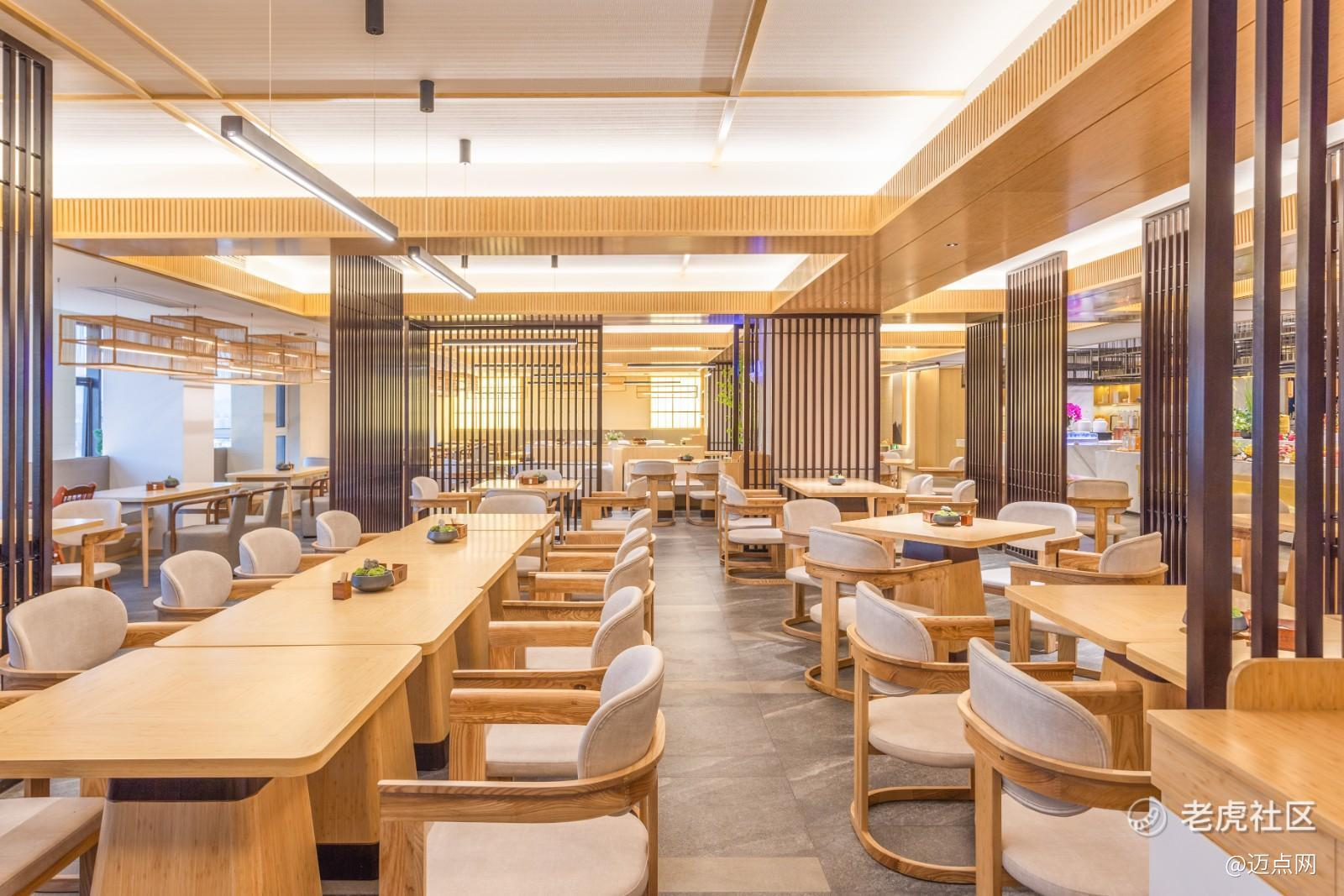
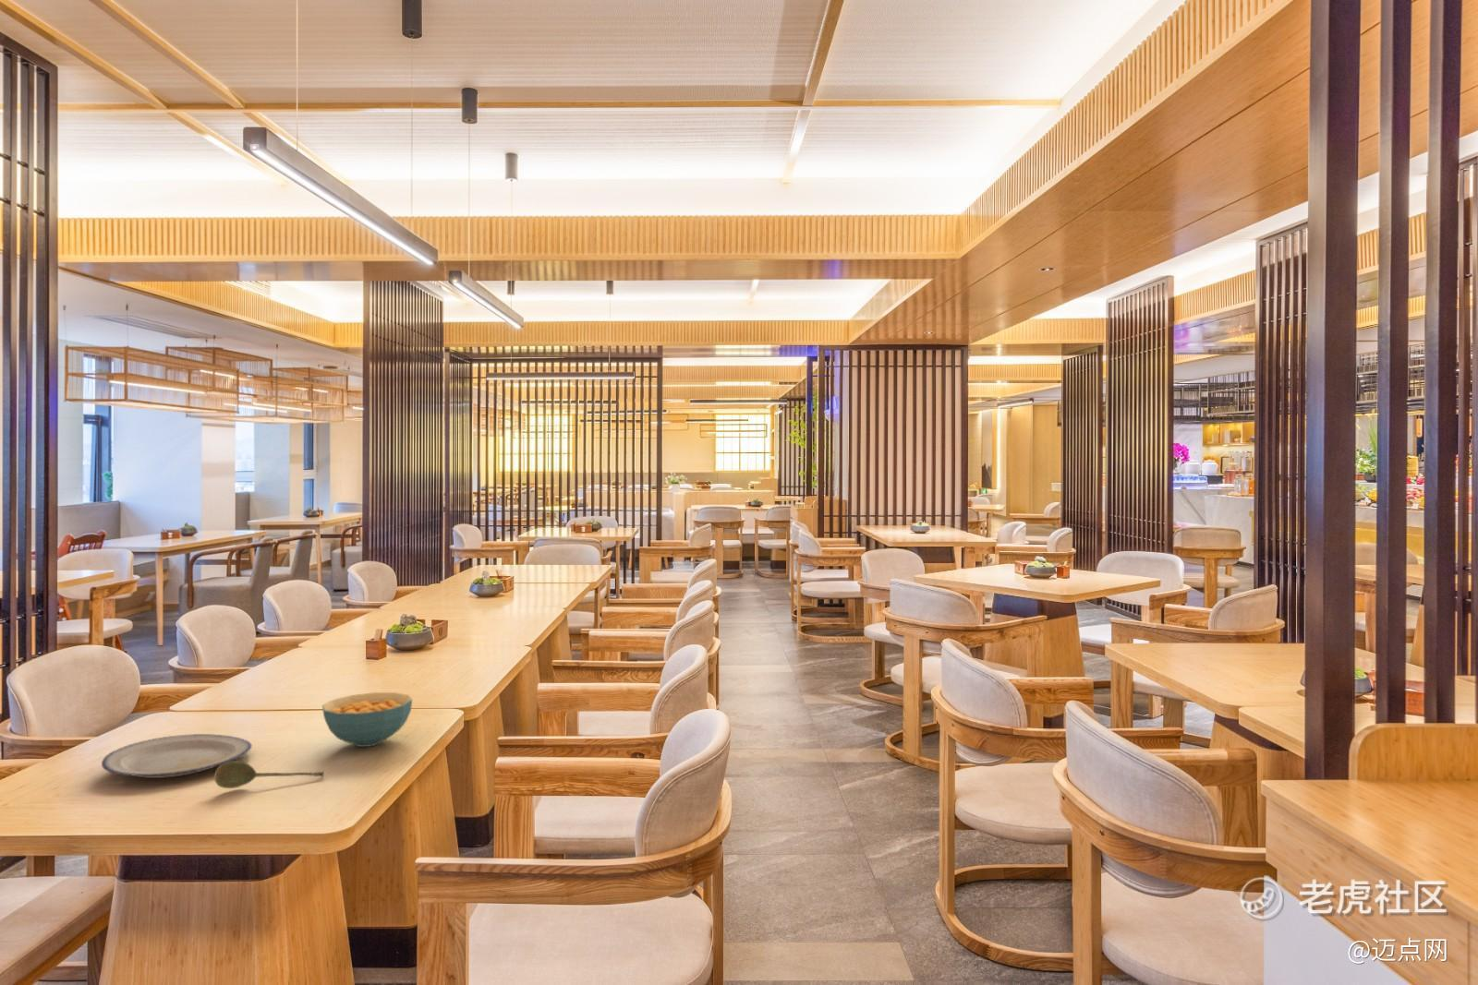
+ soupspoon [213,760,326,789]
+ plate [101,733,252,779]
+ cereal bowl [321,691,412,748]
